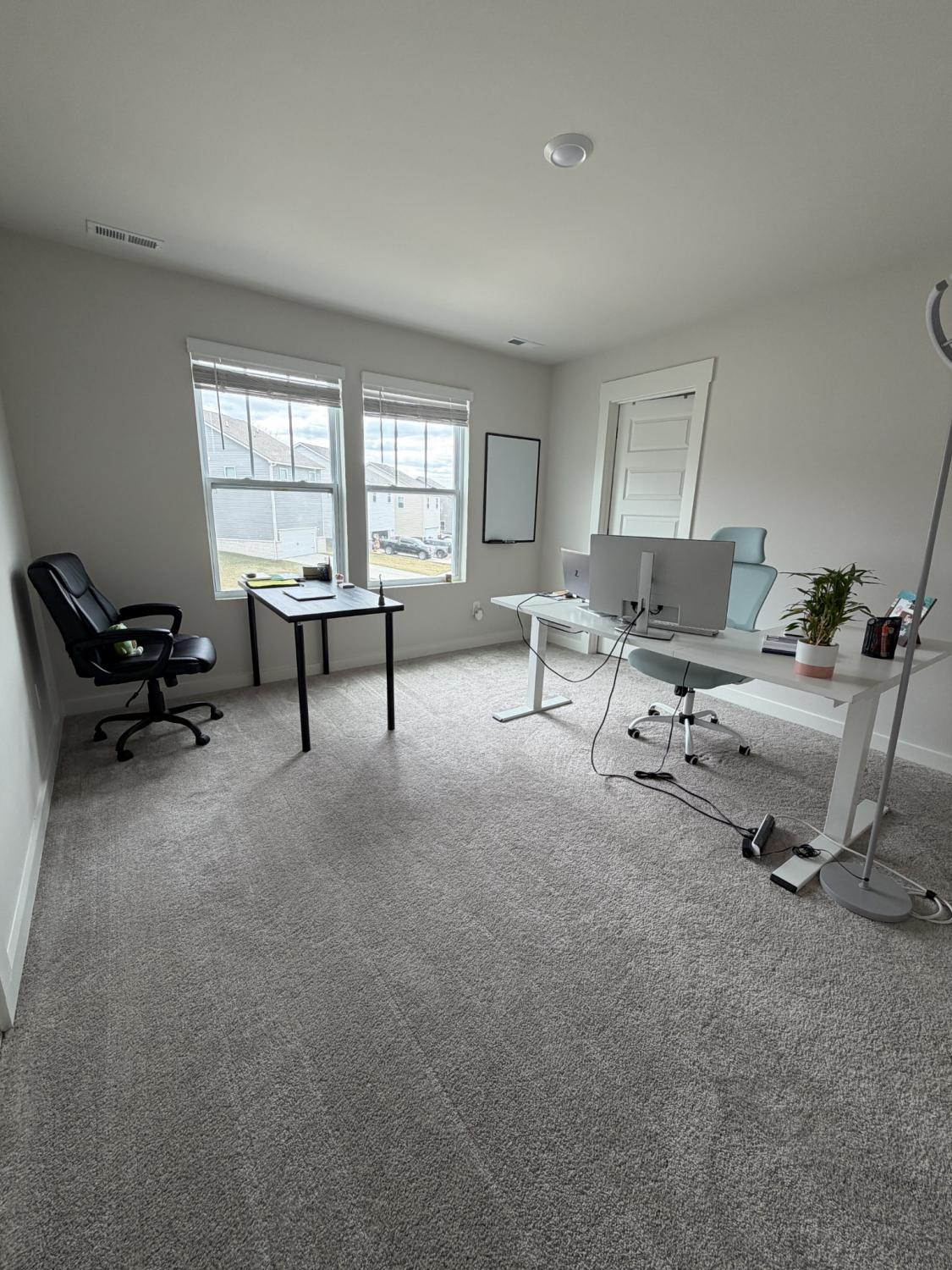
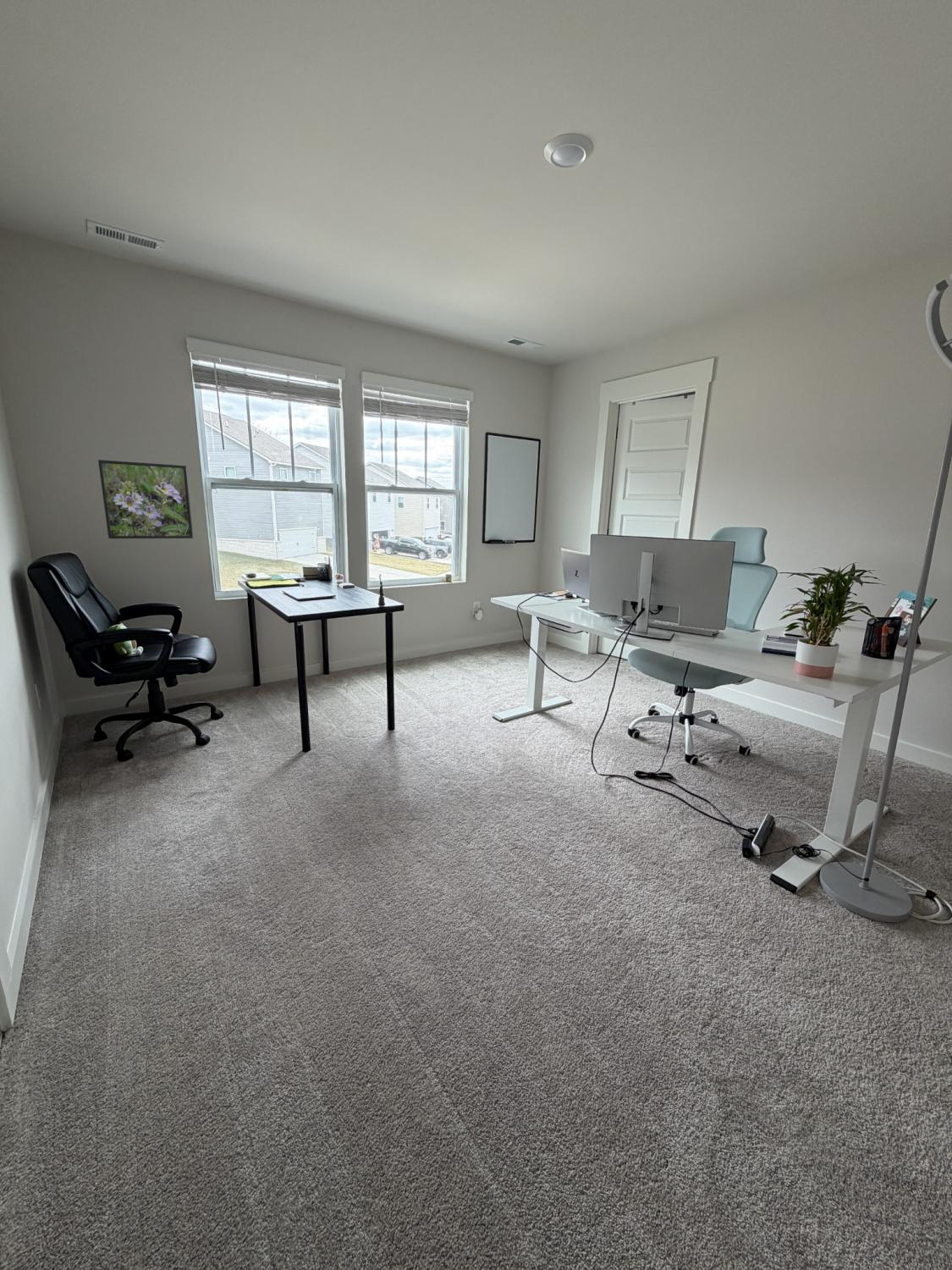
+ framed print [97,459,194,539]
